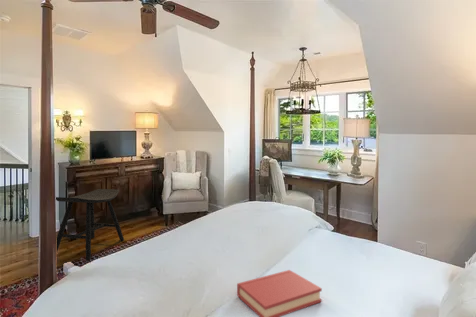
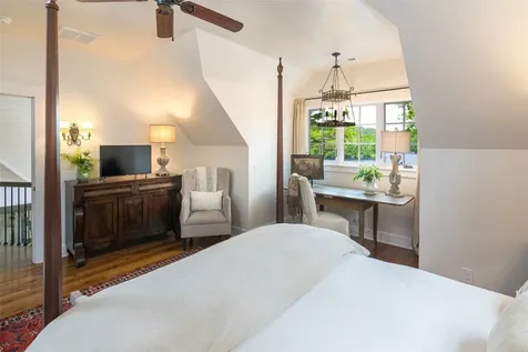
- hardback book [236,269,323,317]
- stool [55,188,125,261]
